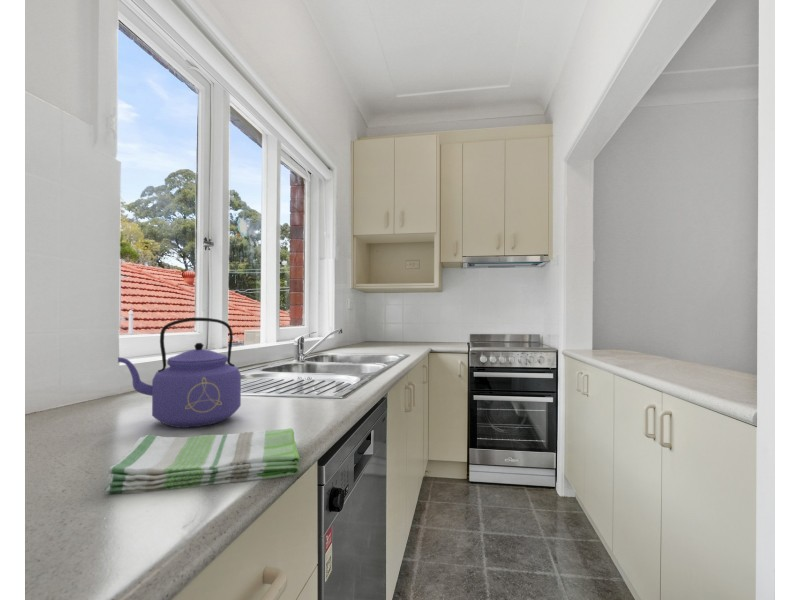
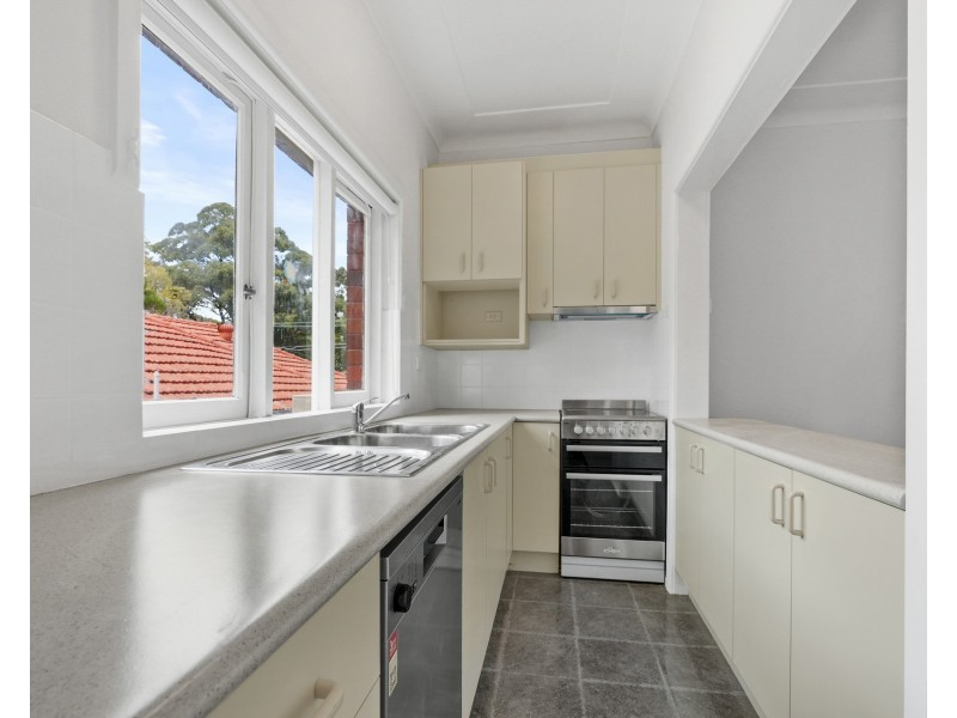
- kettle [116,317,242,429]
- dish towel [104,427,301,495]
